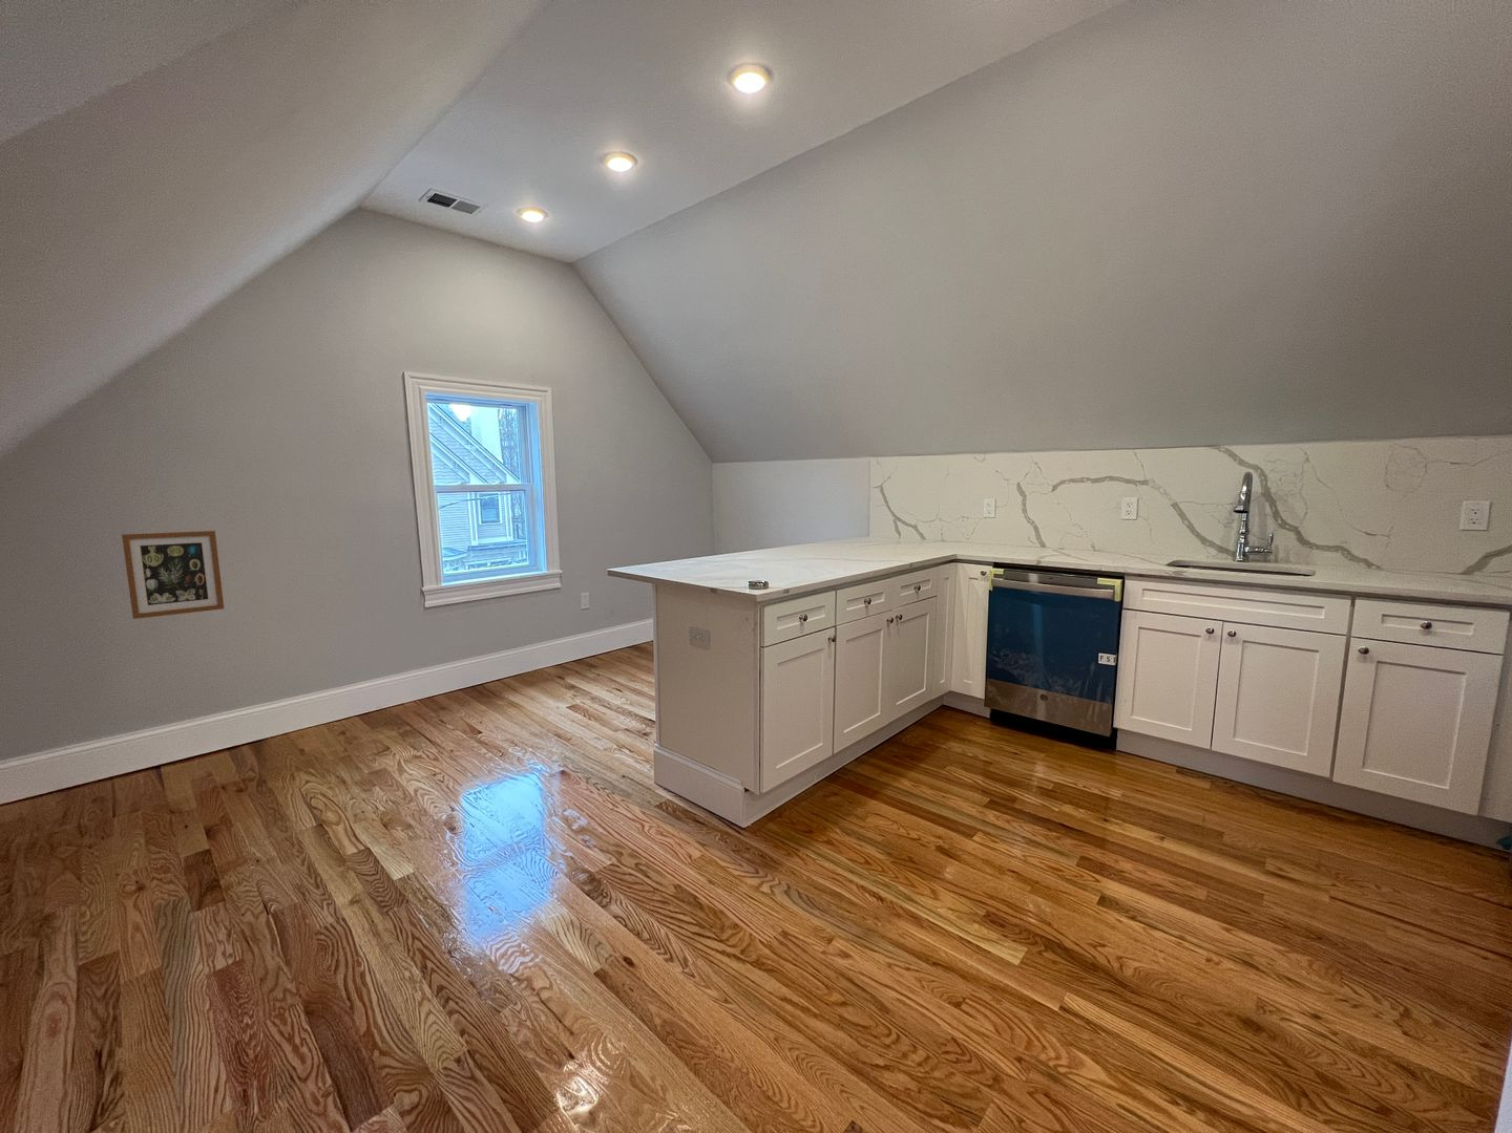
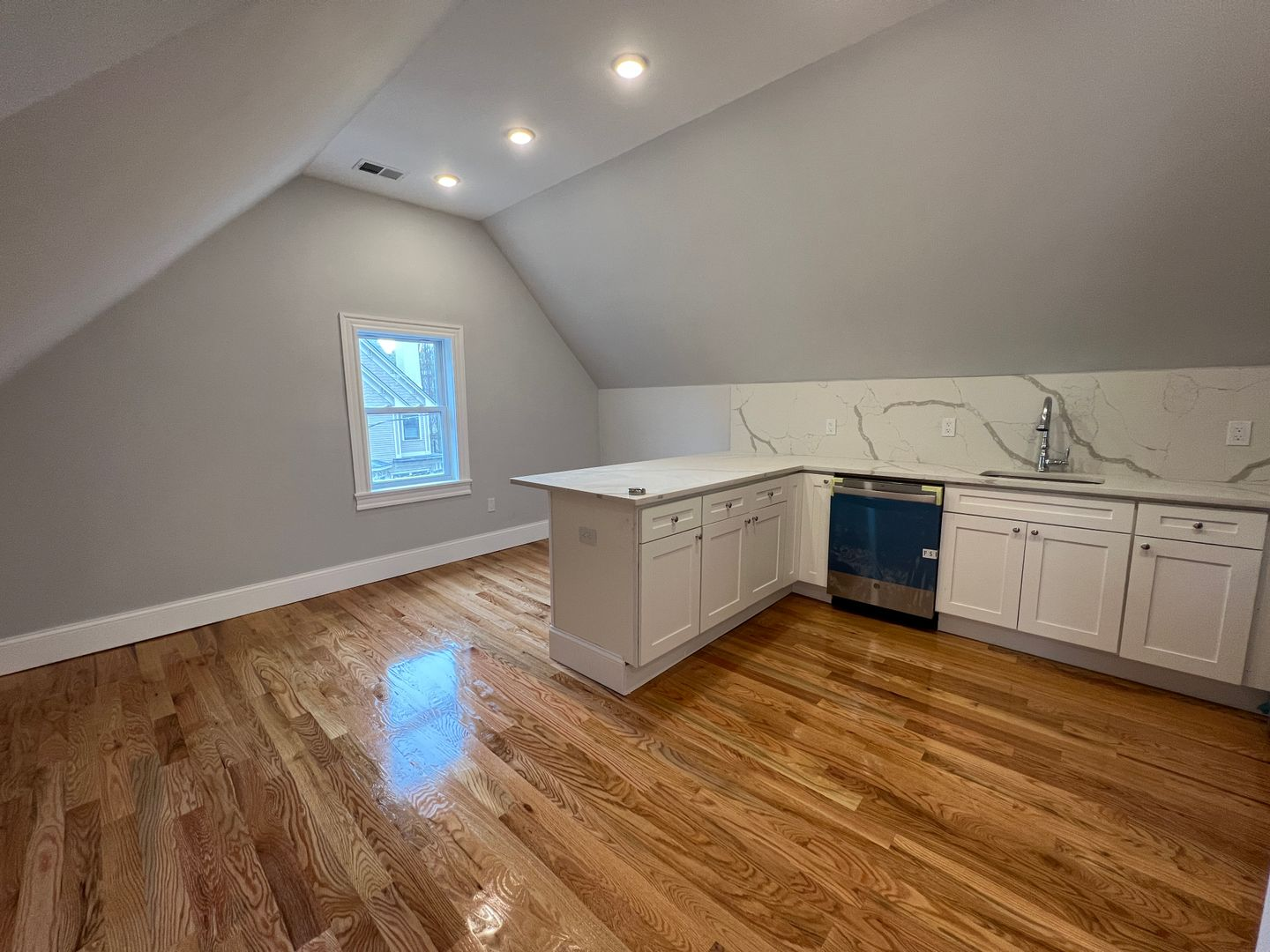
- wall art [120,530,225,620]
